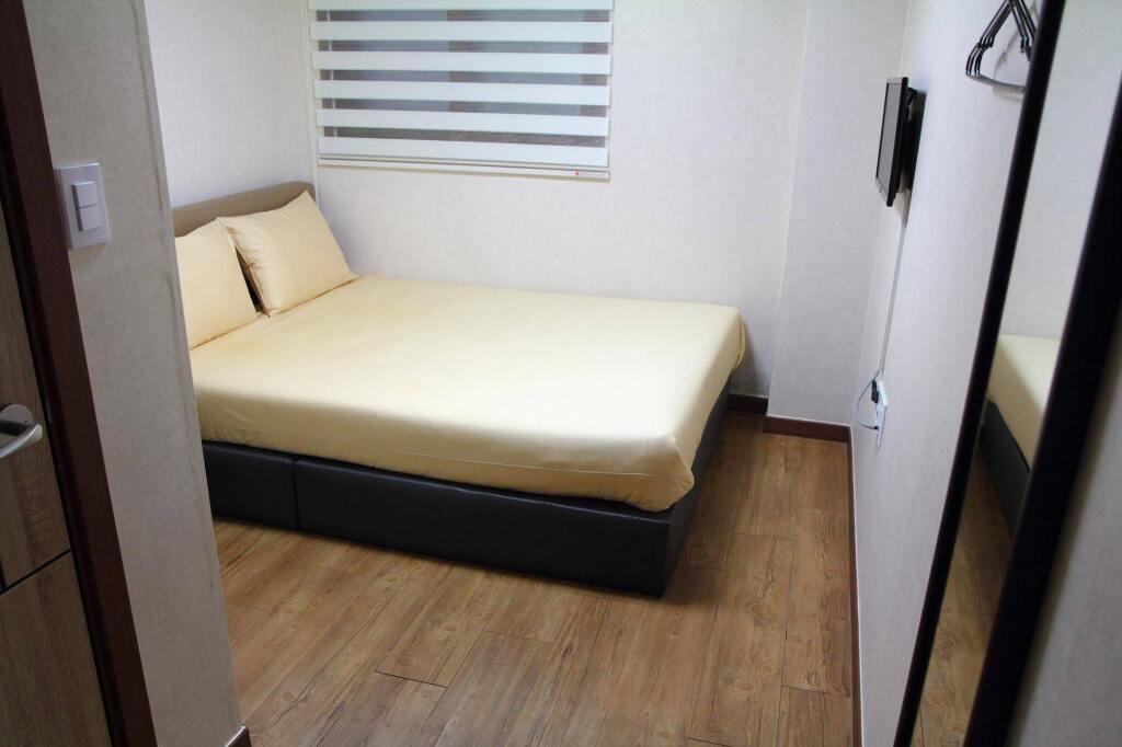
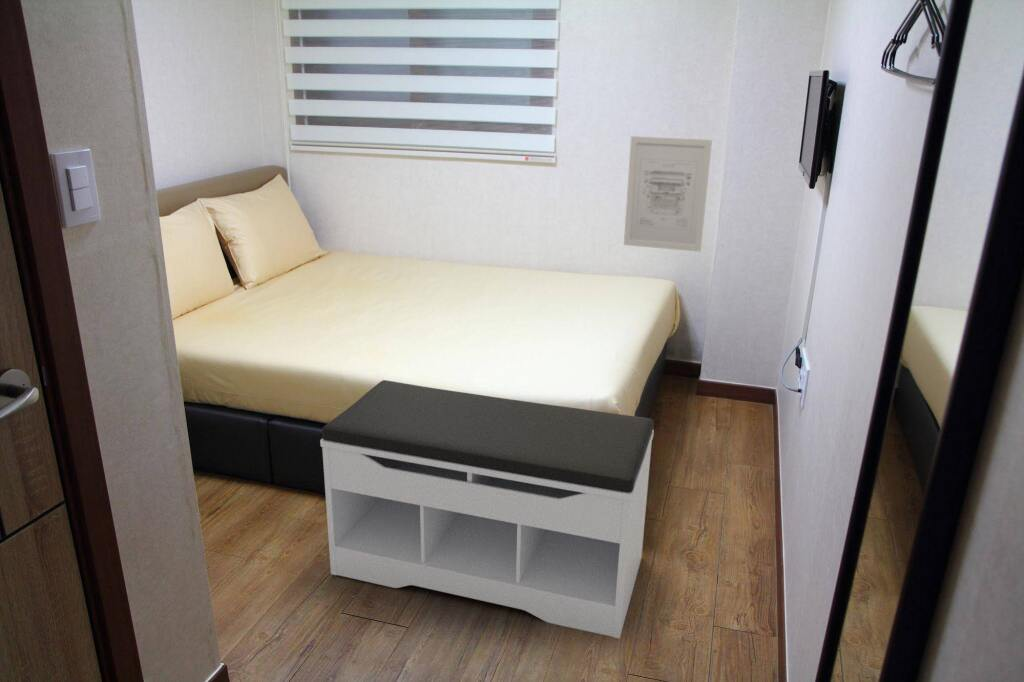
+ bench [319,379,655,639]
+ wall art [623,135,713,253]
